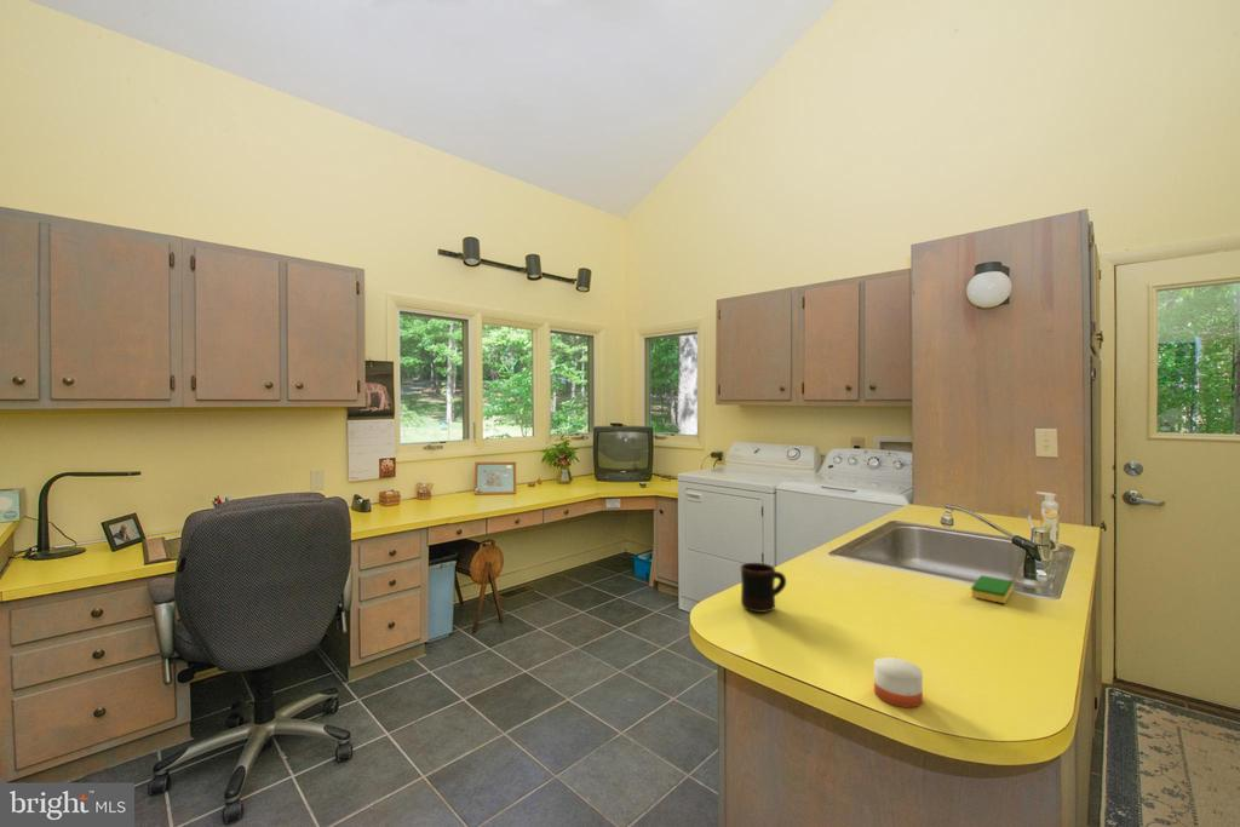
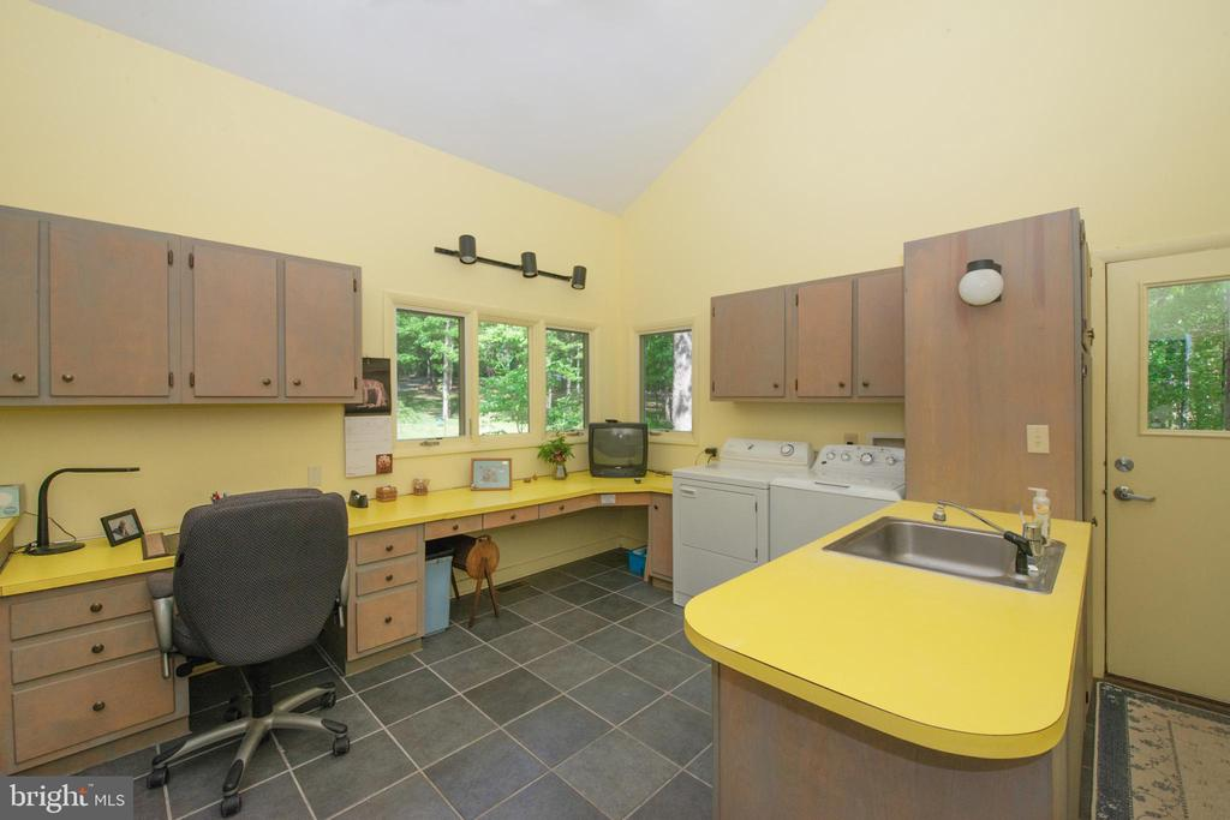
- candle [873,656,924,708]
- dish sponge [970,574,1015,604]
- mug [740,562,787,614]
